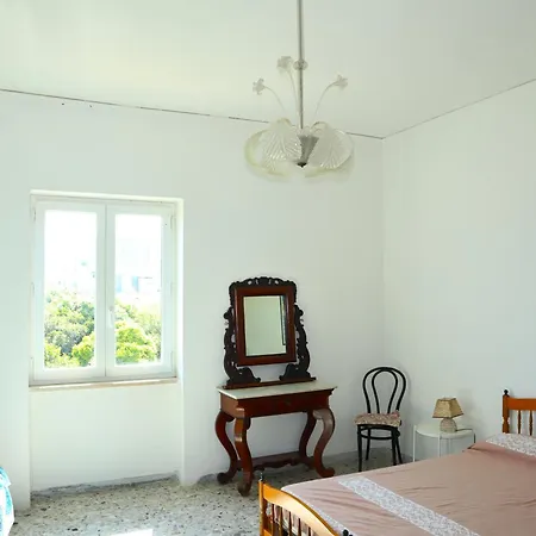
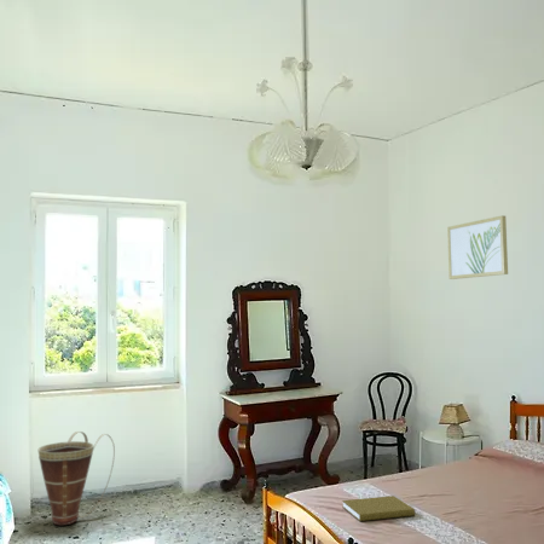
+ wall art [446,214,509,280]
+ basket [37,430,116,526]
+ book [341,494,416,522]
